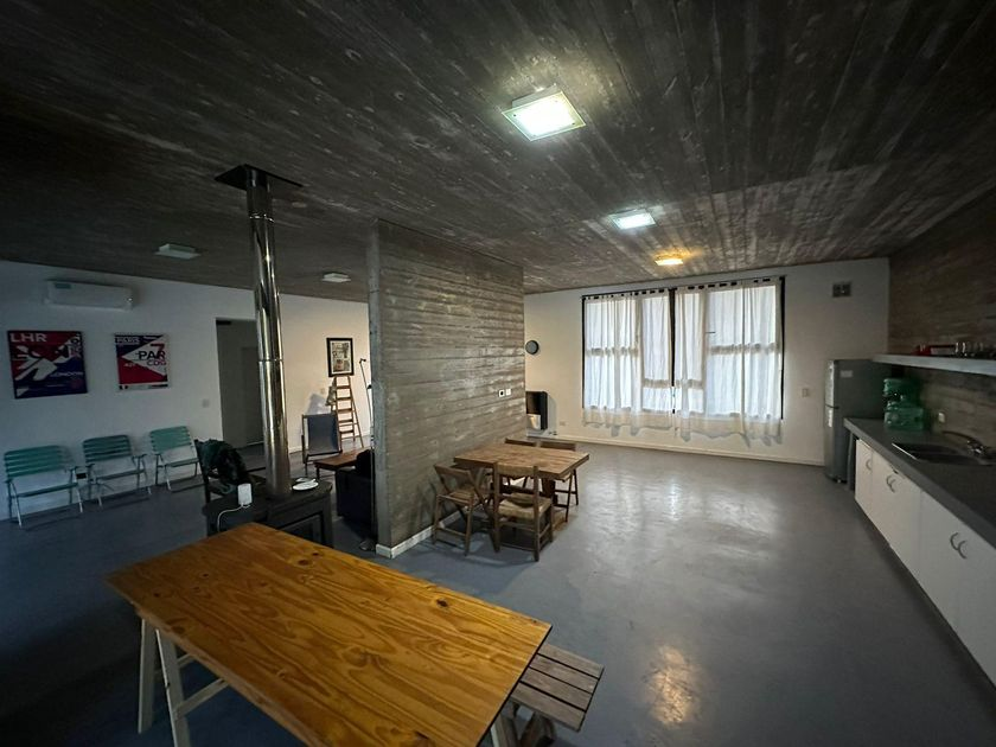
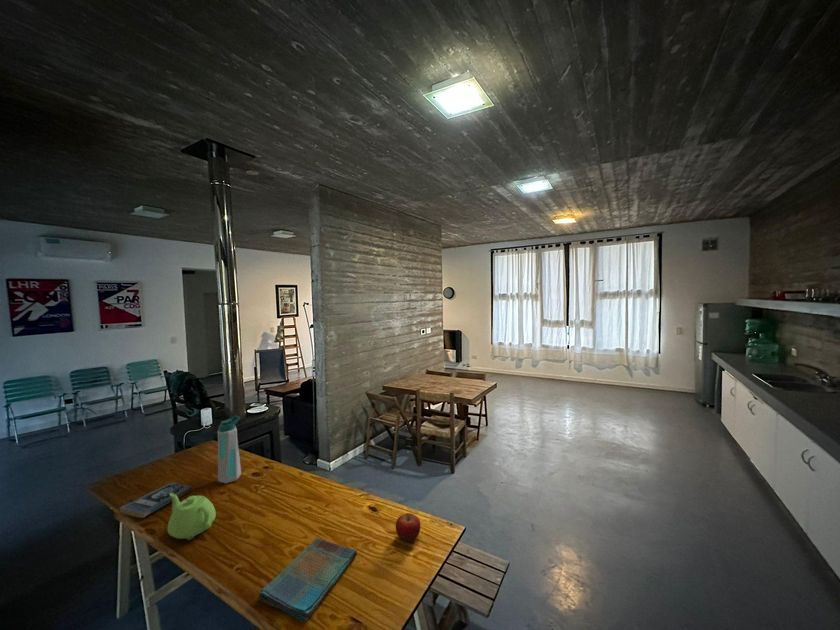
+ fruit [395,512,422,543]
+ dish towel [258,537,358,623]
+ teapot [167,493,217,541]
+ book [119,482,194,519]
+ water bottle [217,414,242,485]
